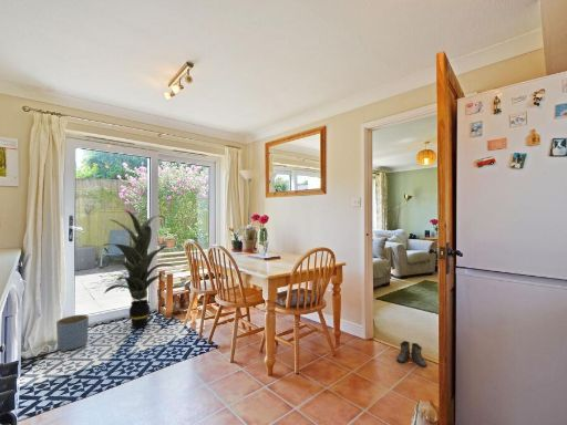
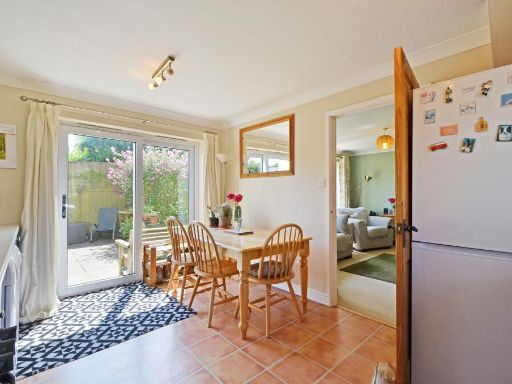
- planter [55,314,90,353]
- indoor plant [100,208,175,330]
- boots [395,340,427,369]
